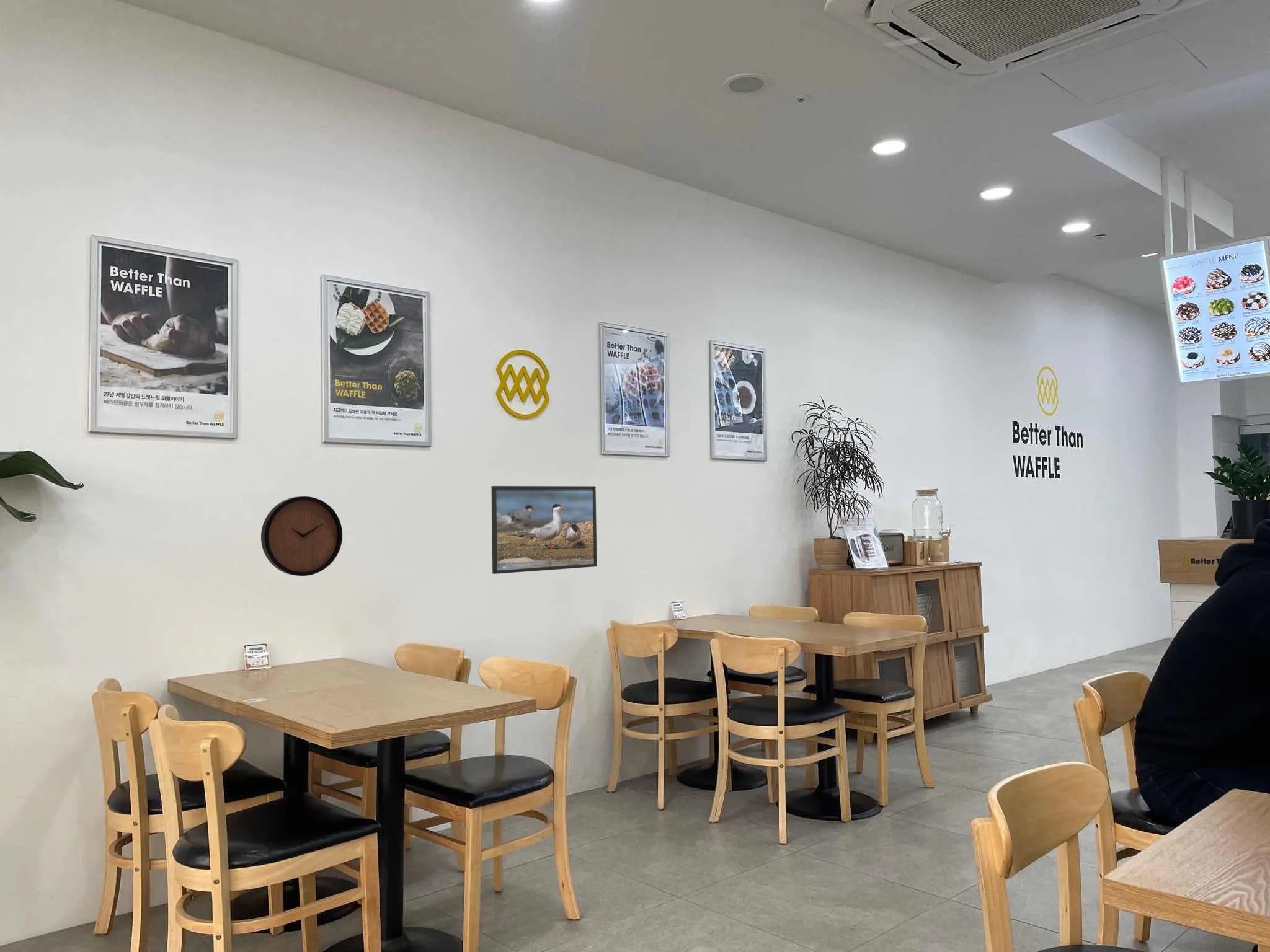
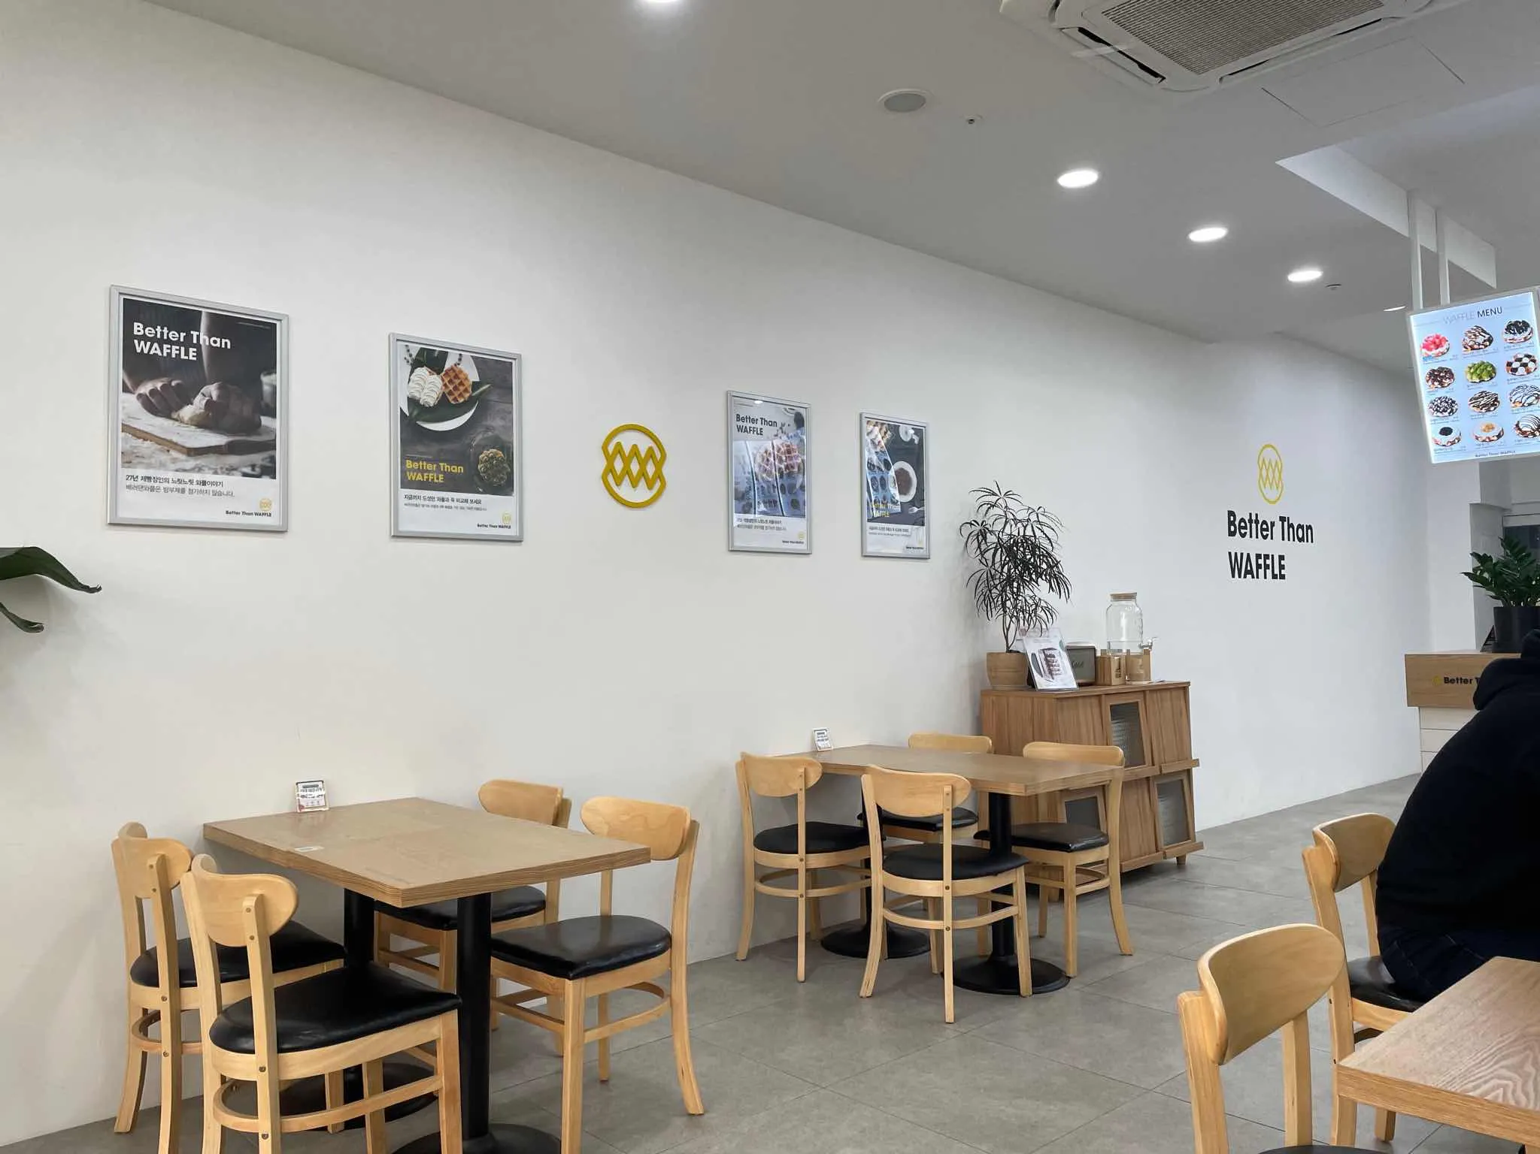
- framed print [491,485,598,575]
- clock [260,496,343,576]
